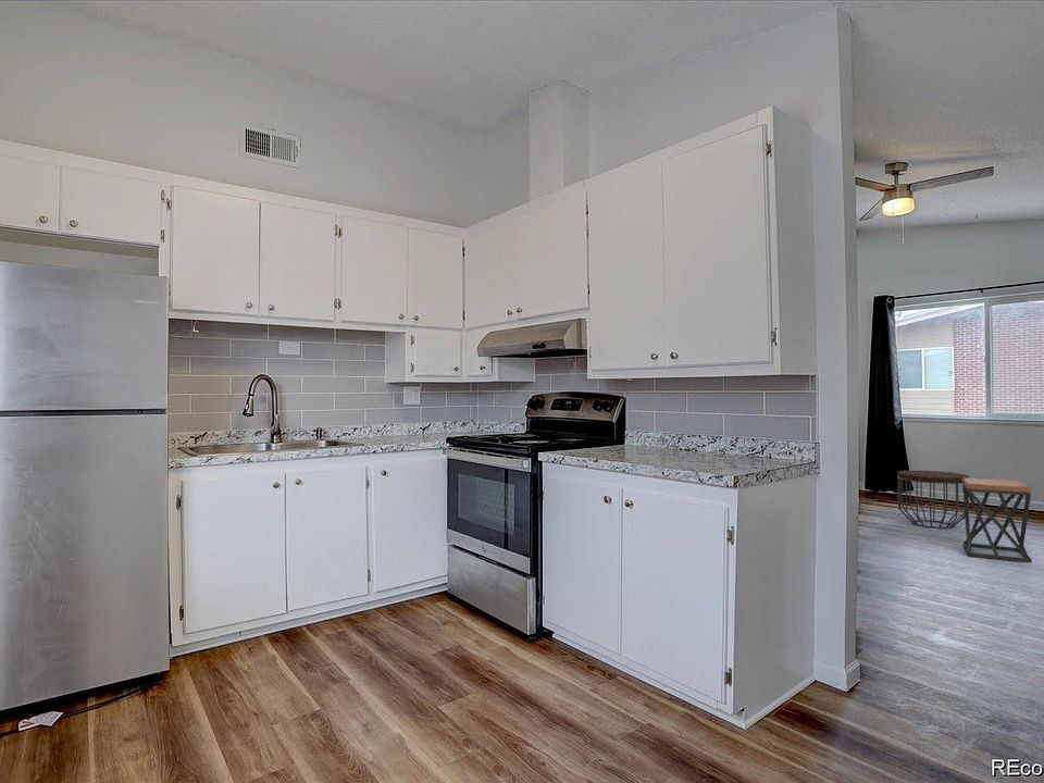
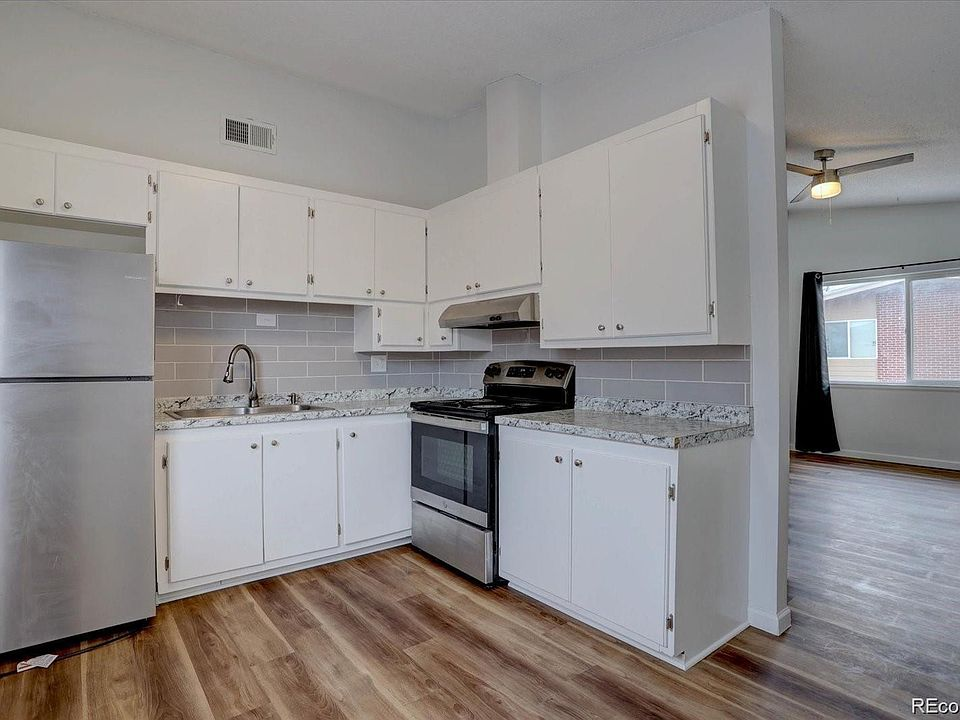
- side table [896,470,970,530]
- stool [961,477,1033,563]
